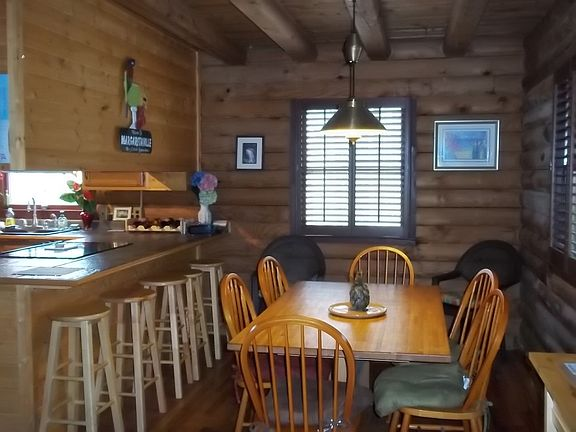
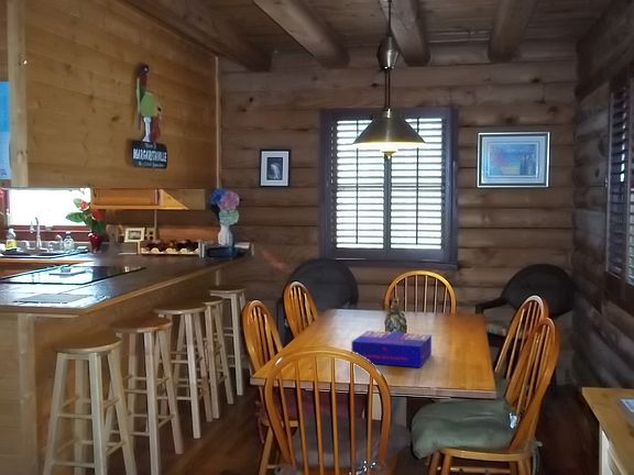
+ board game [351,330,433,368]
